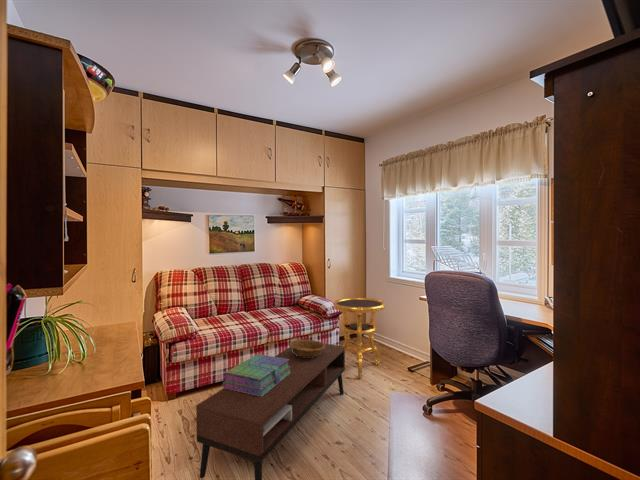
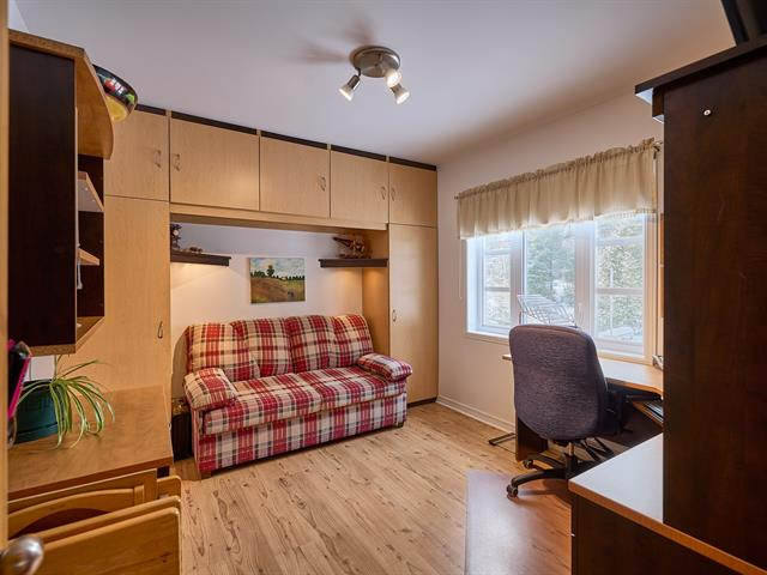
- side table [332,297,387,380]
- stack of books [222,353,291,397]
- decorative bowl [288,339,325,358]
- coffee table [195,343,346,480]
